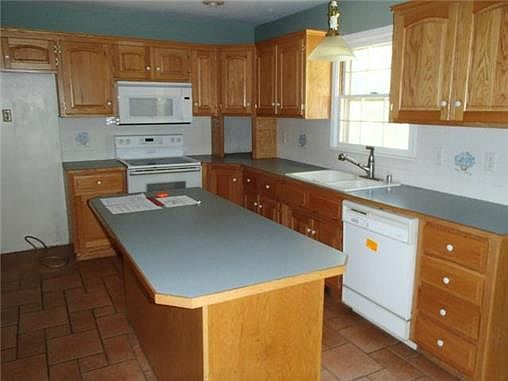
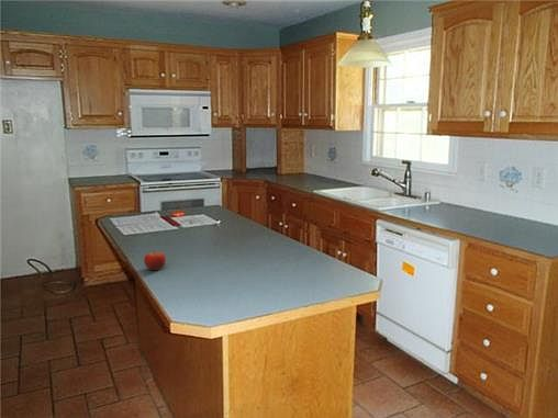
+ fruit [143,251,167,271]
